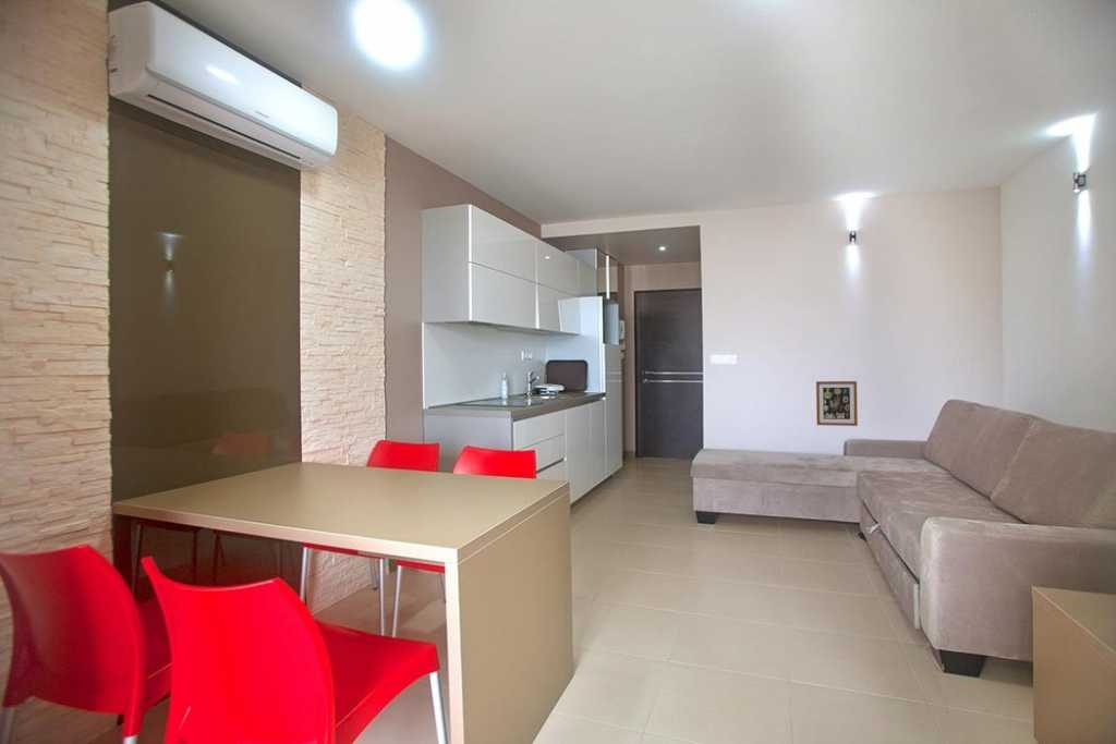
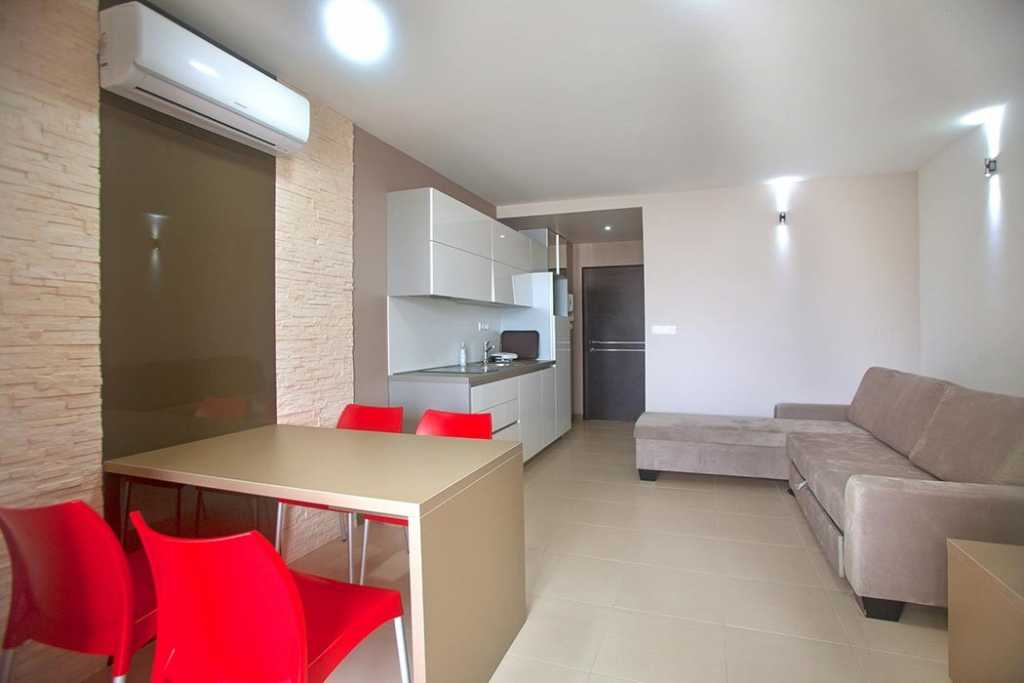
- wall art [815,380,859,427]
